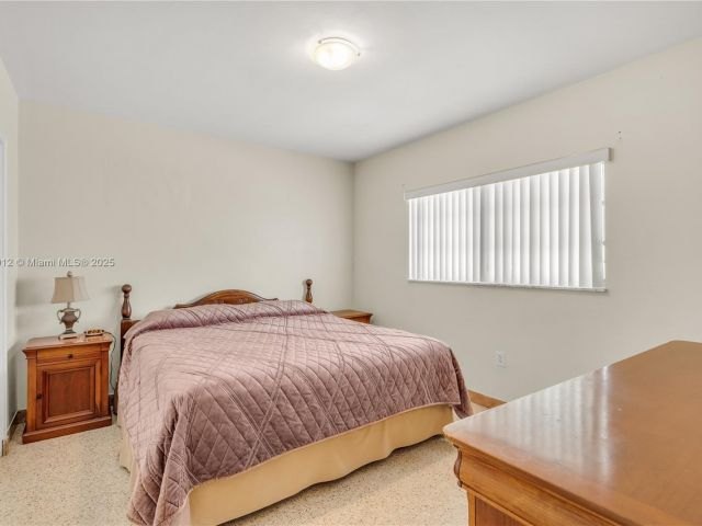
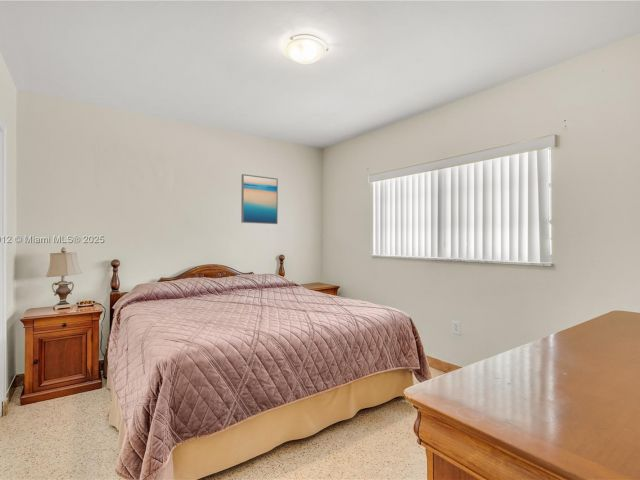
+ wall art [240,173,279,225]
